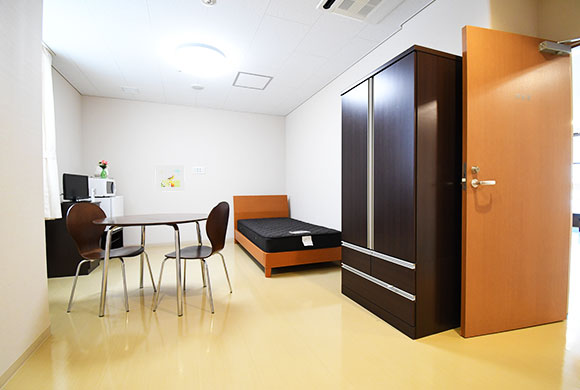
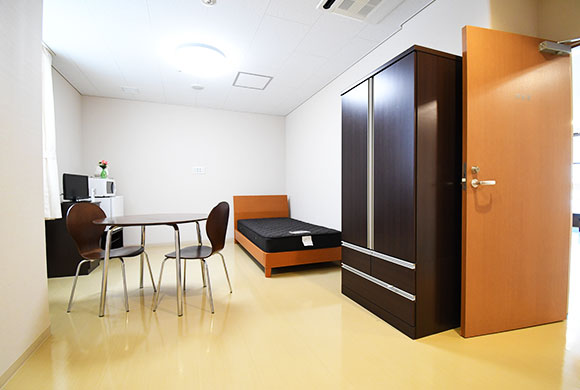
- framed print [154,164,186,193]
